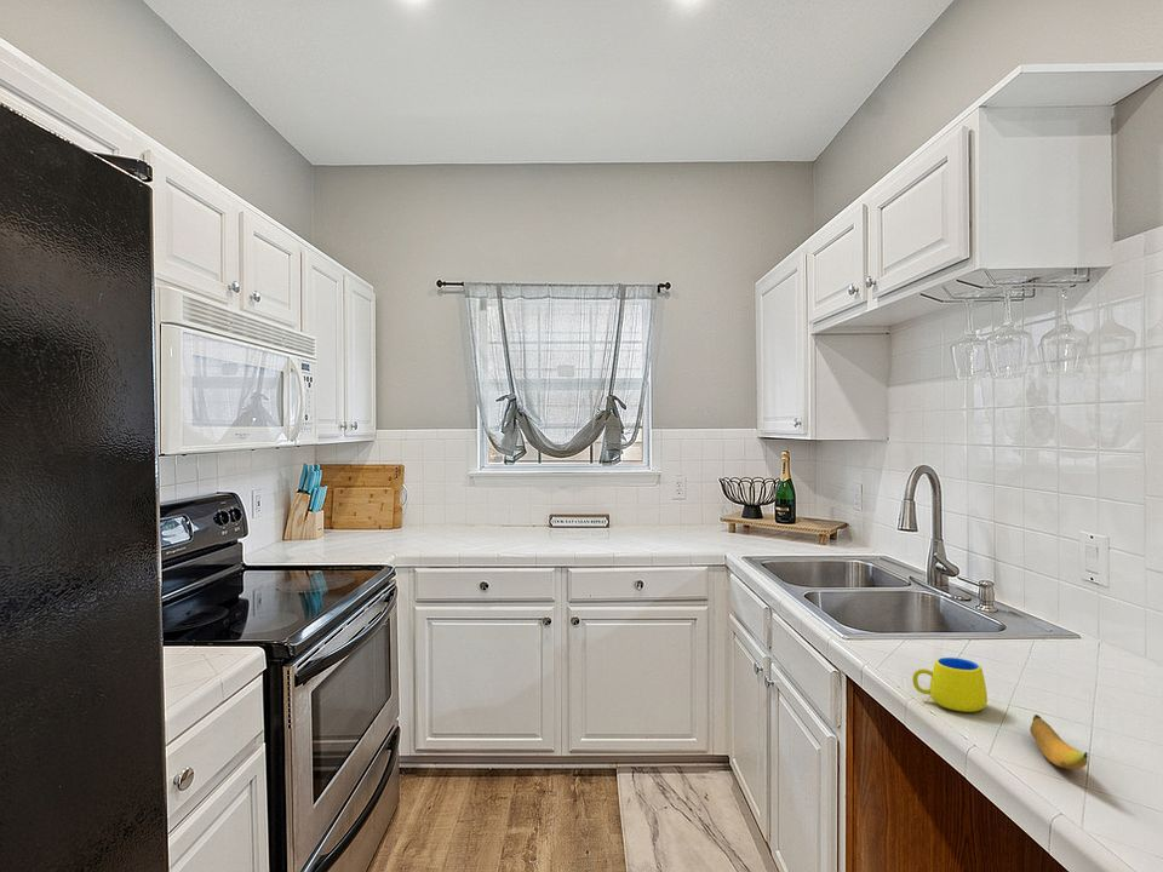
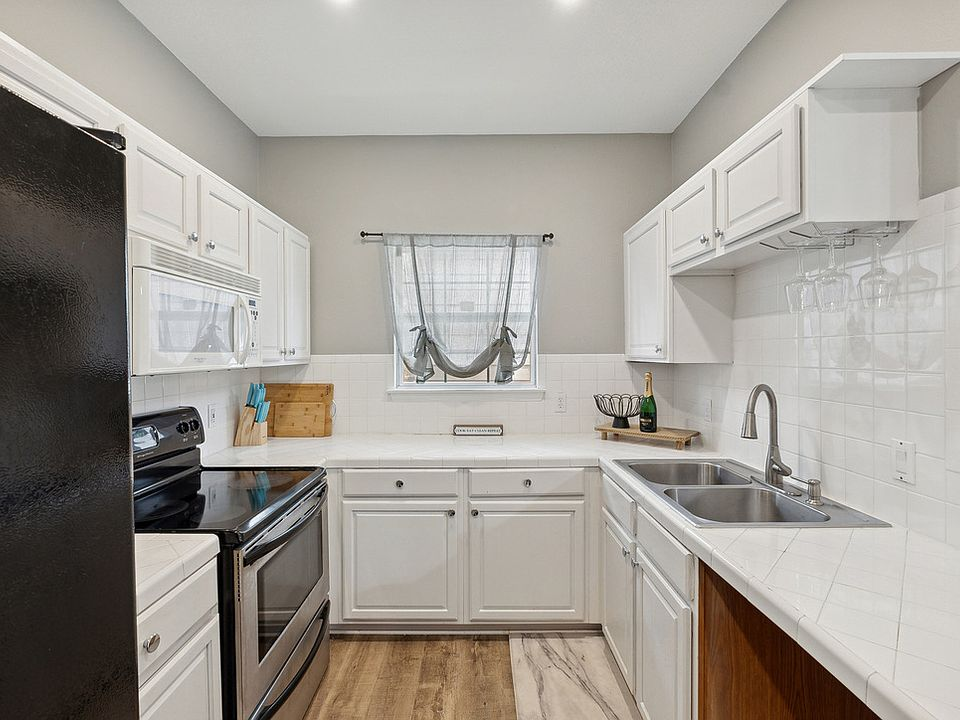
- banana [1029,713,1089,770]
- mug [911,656,989,713]
